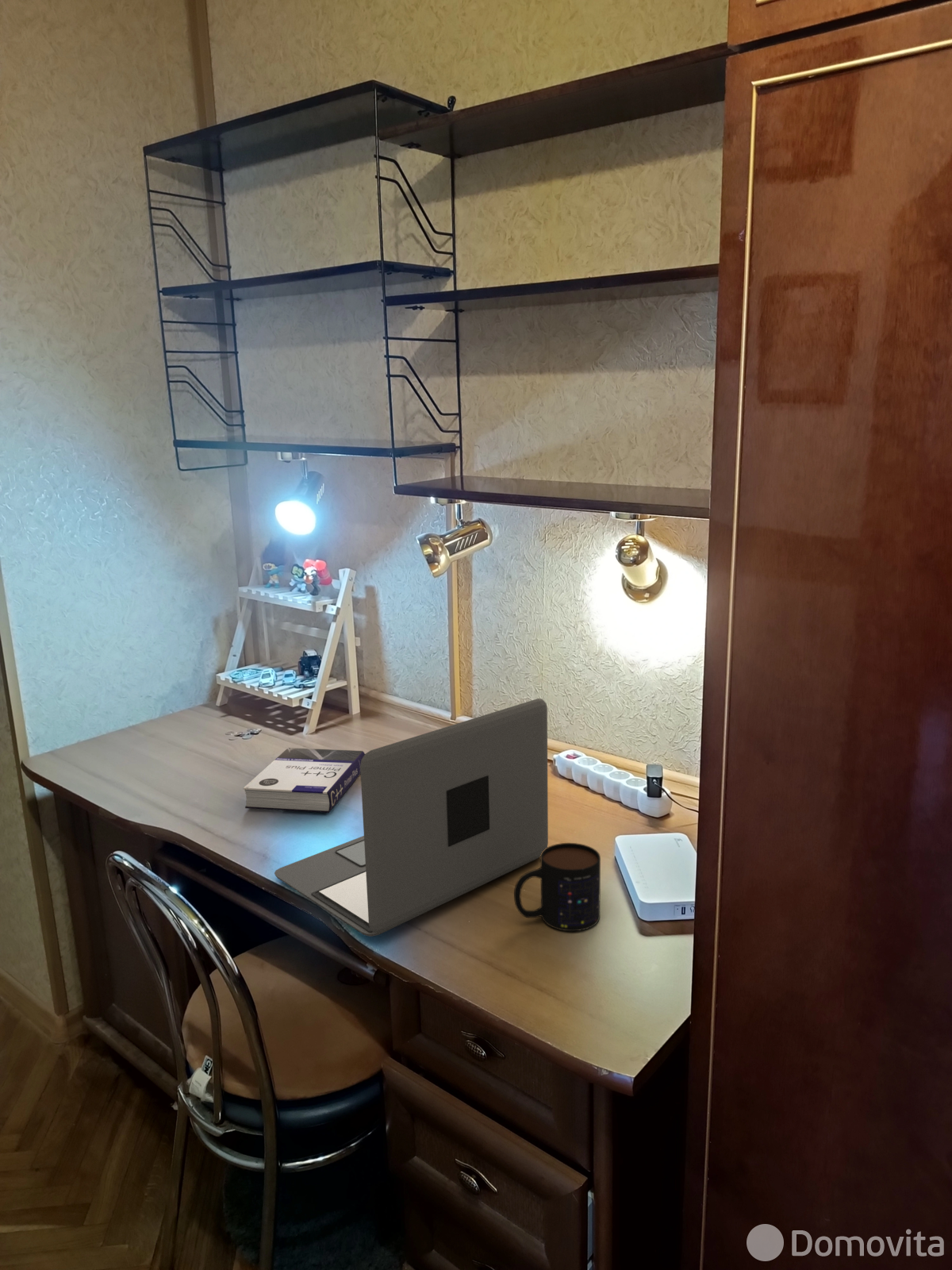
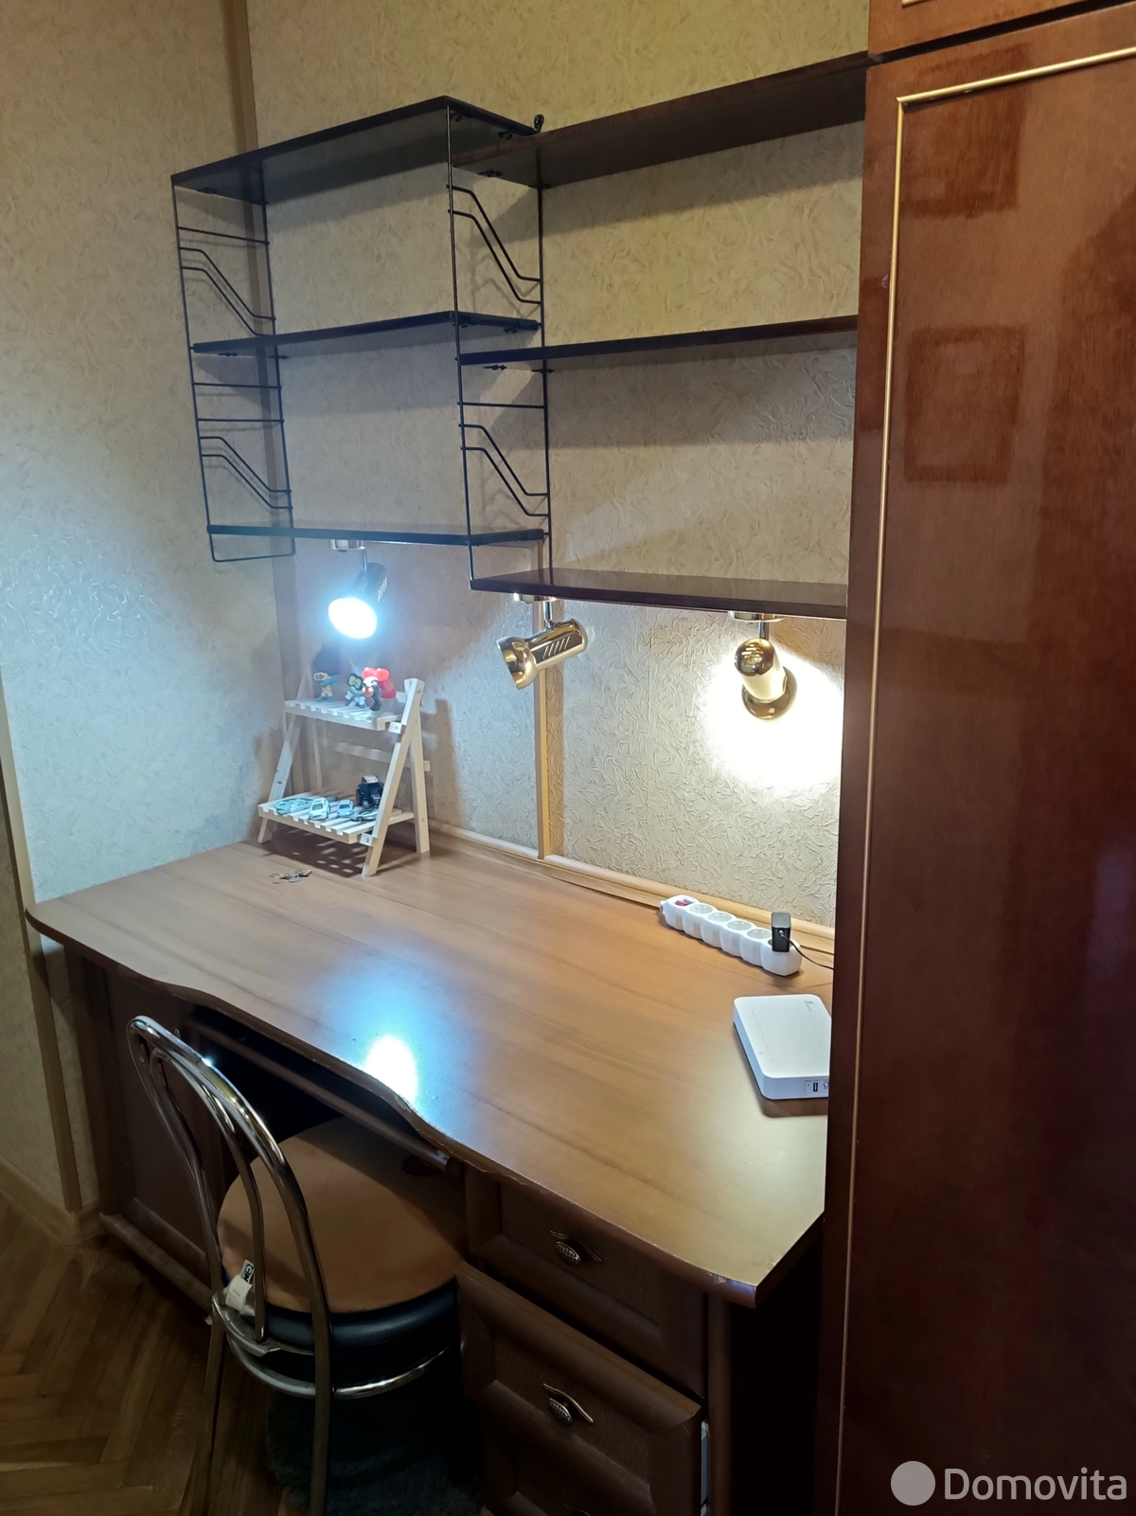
- mug [513,842,601,932]
- laptop [274,698,549,937]
- book [243,747,366,814]
